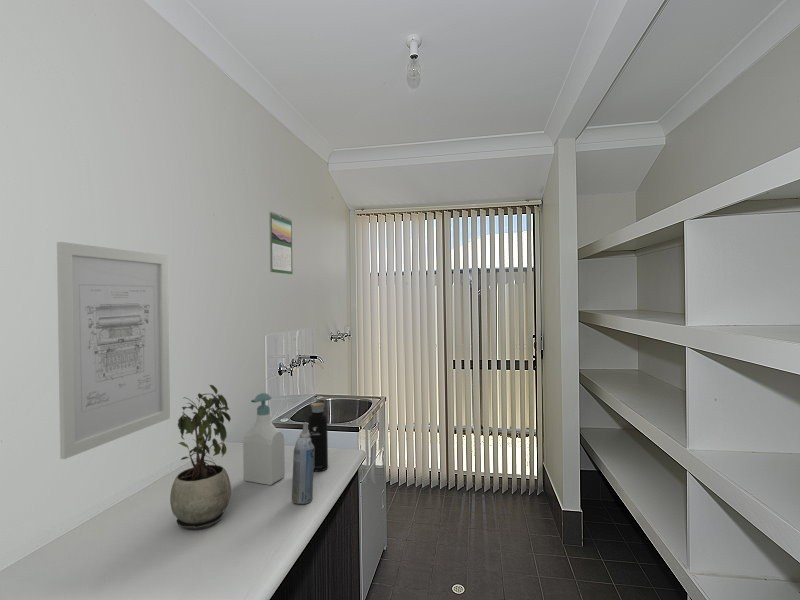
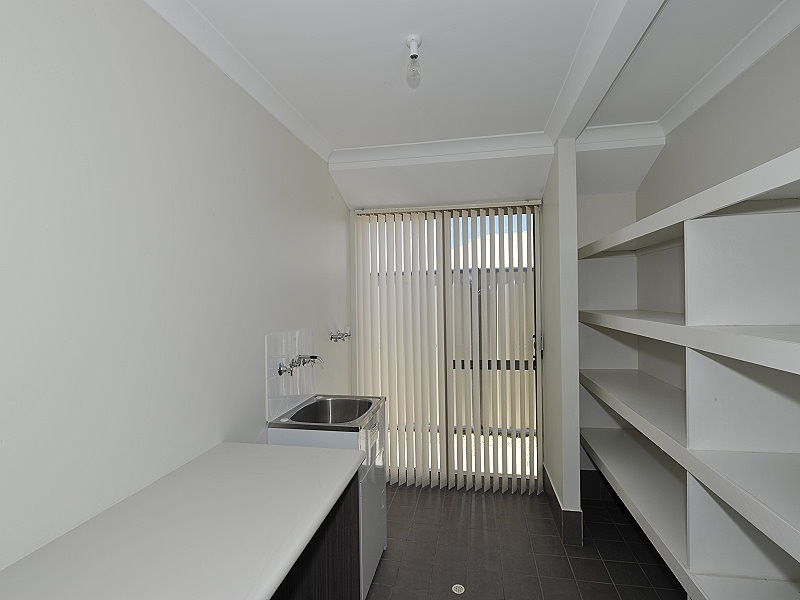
- soap bottle [242,392,286,486]
- potted plant [169,384,232,531]
- wall art [56,241,171,460]
- aerosol can [291,421,314,505]
- calendar [268,211,293,275]
- water bottle [307,396,329,472]
